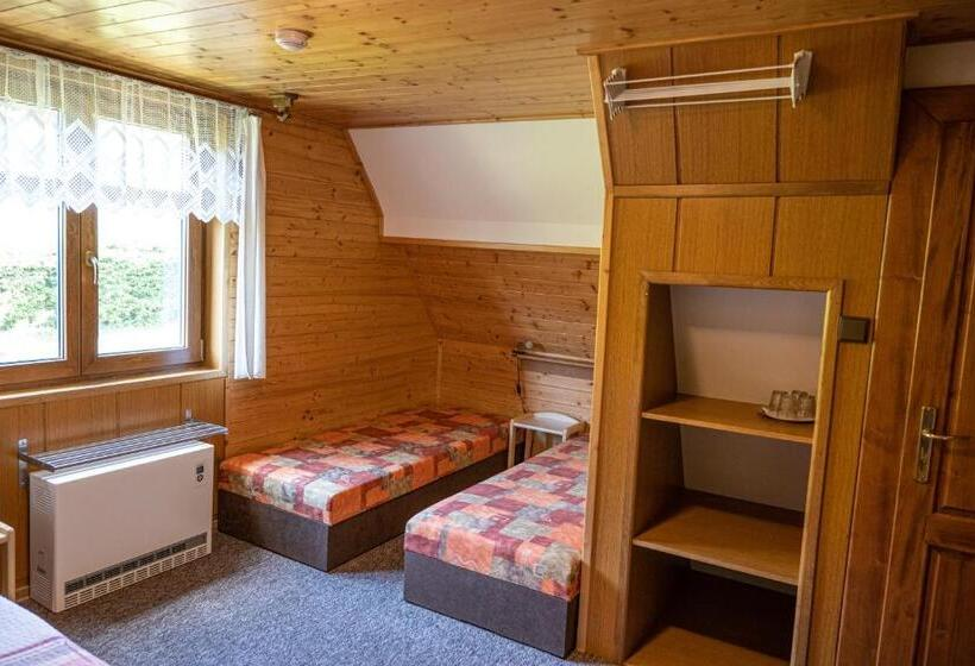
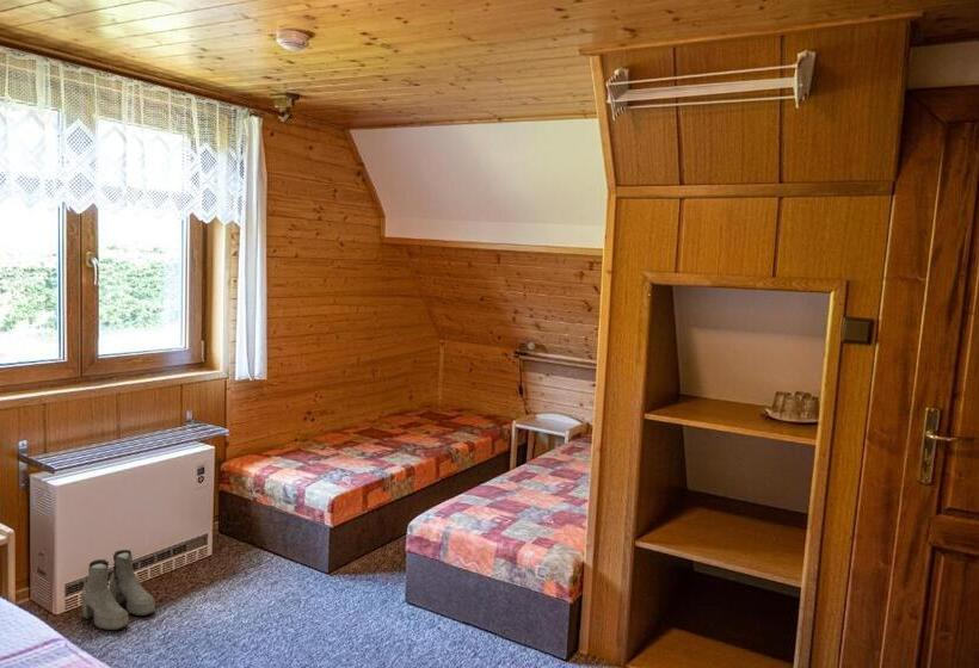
+ boots [80,549,156,631]
